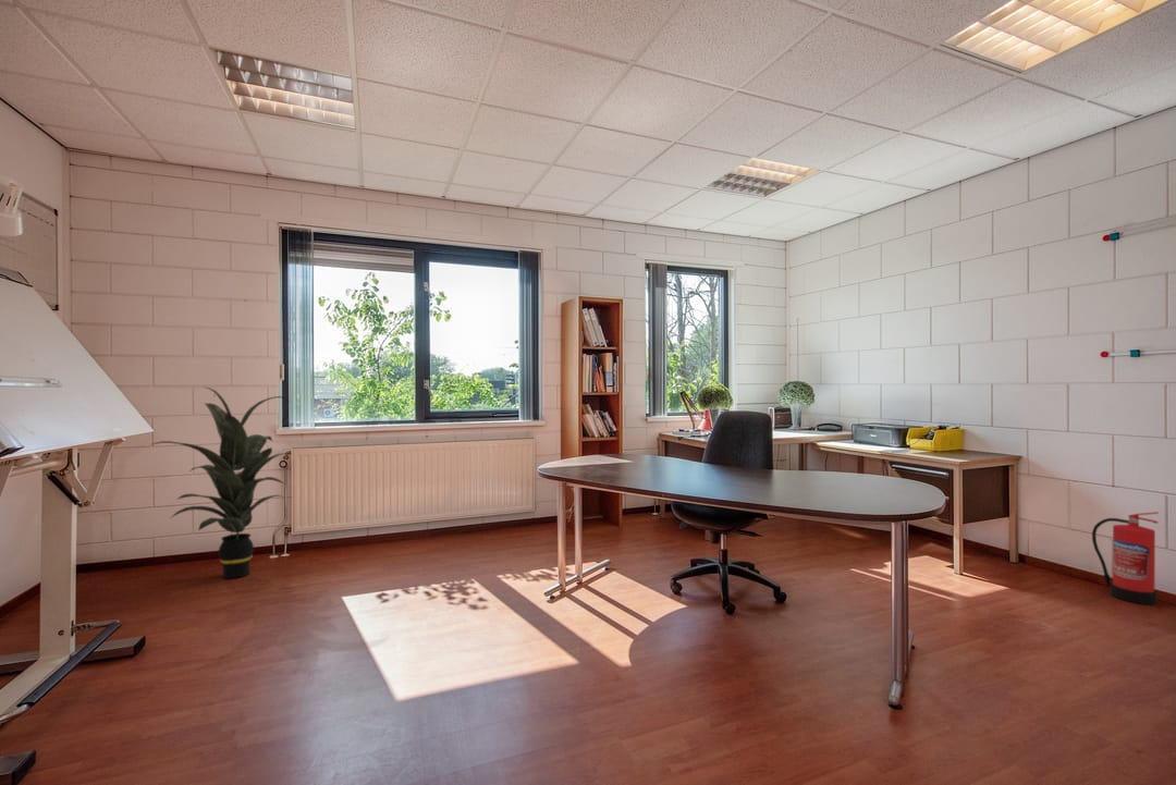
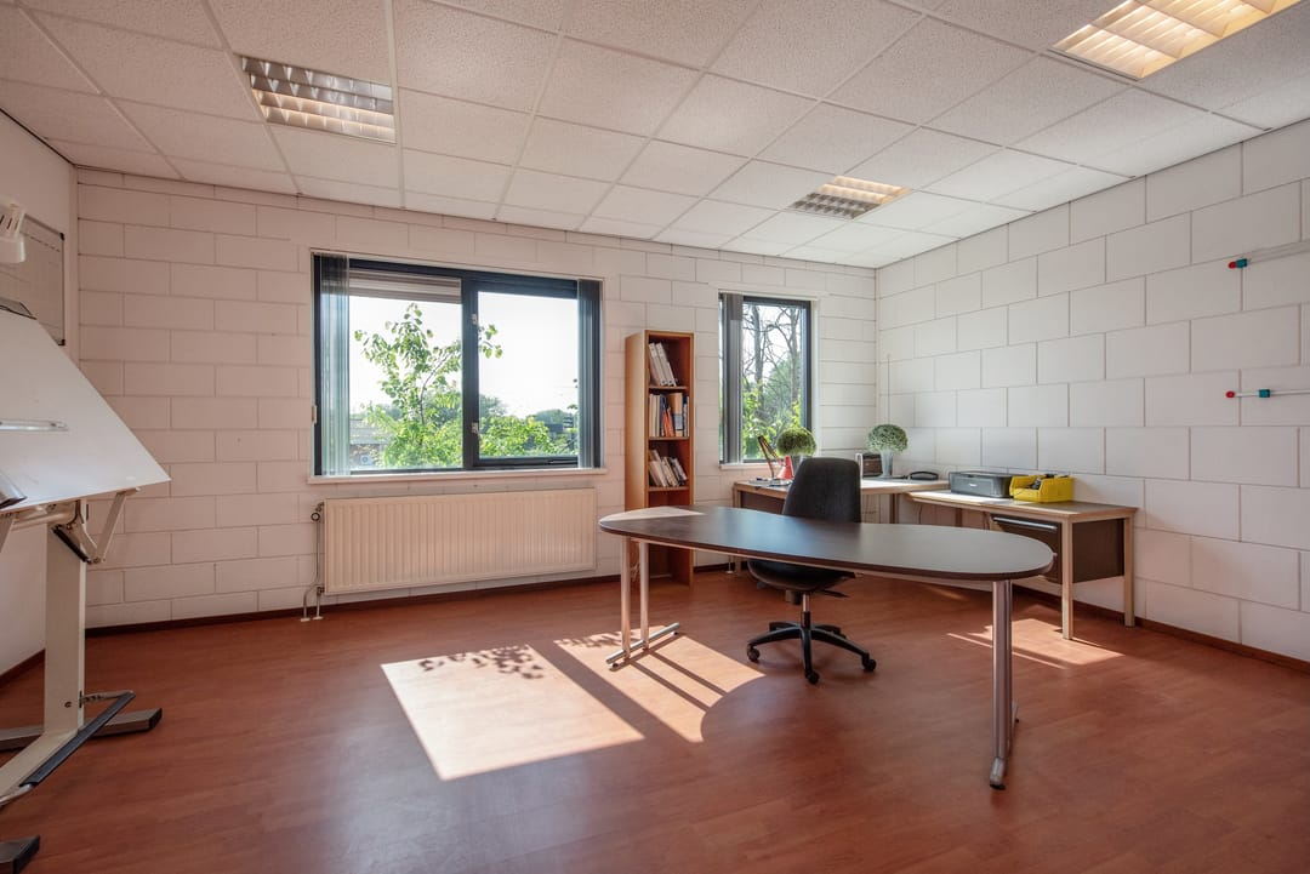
- fire extinguisher [1091,511,1160,605]
- indoor plant [148,385,290,579]
